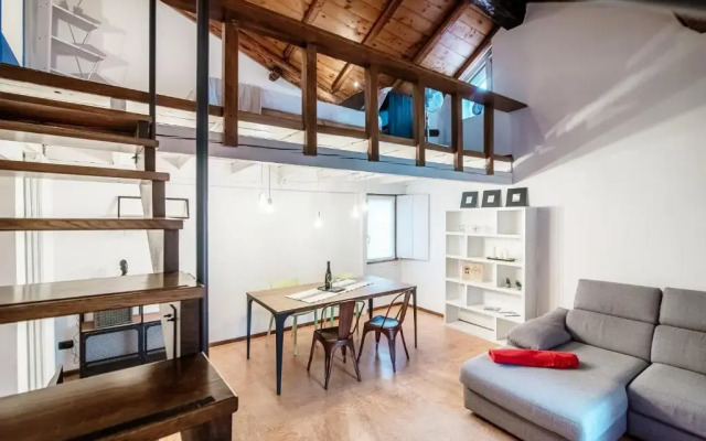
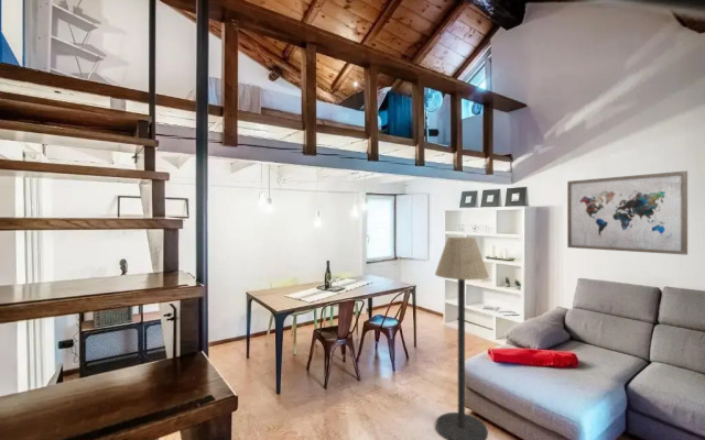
+ wall art [566,169,688,256]
+ floor lamp [434,235,490,440]
